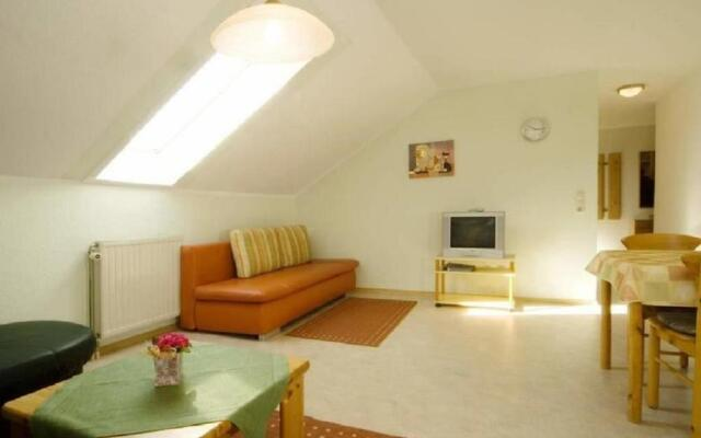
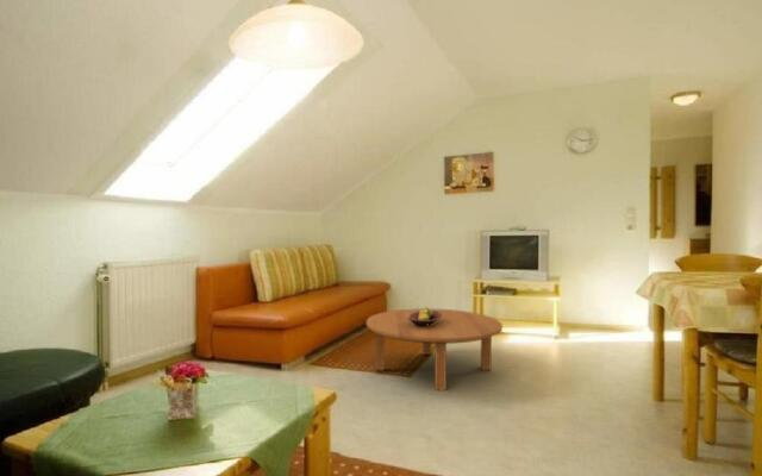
+ fruit bowl [407,306,442,327]
+ coffee table [366,307,504,392]
